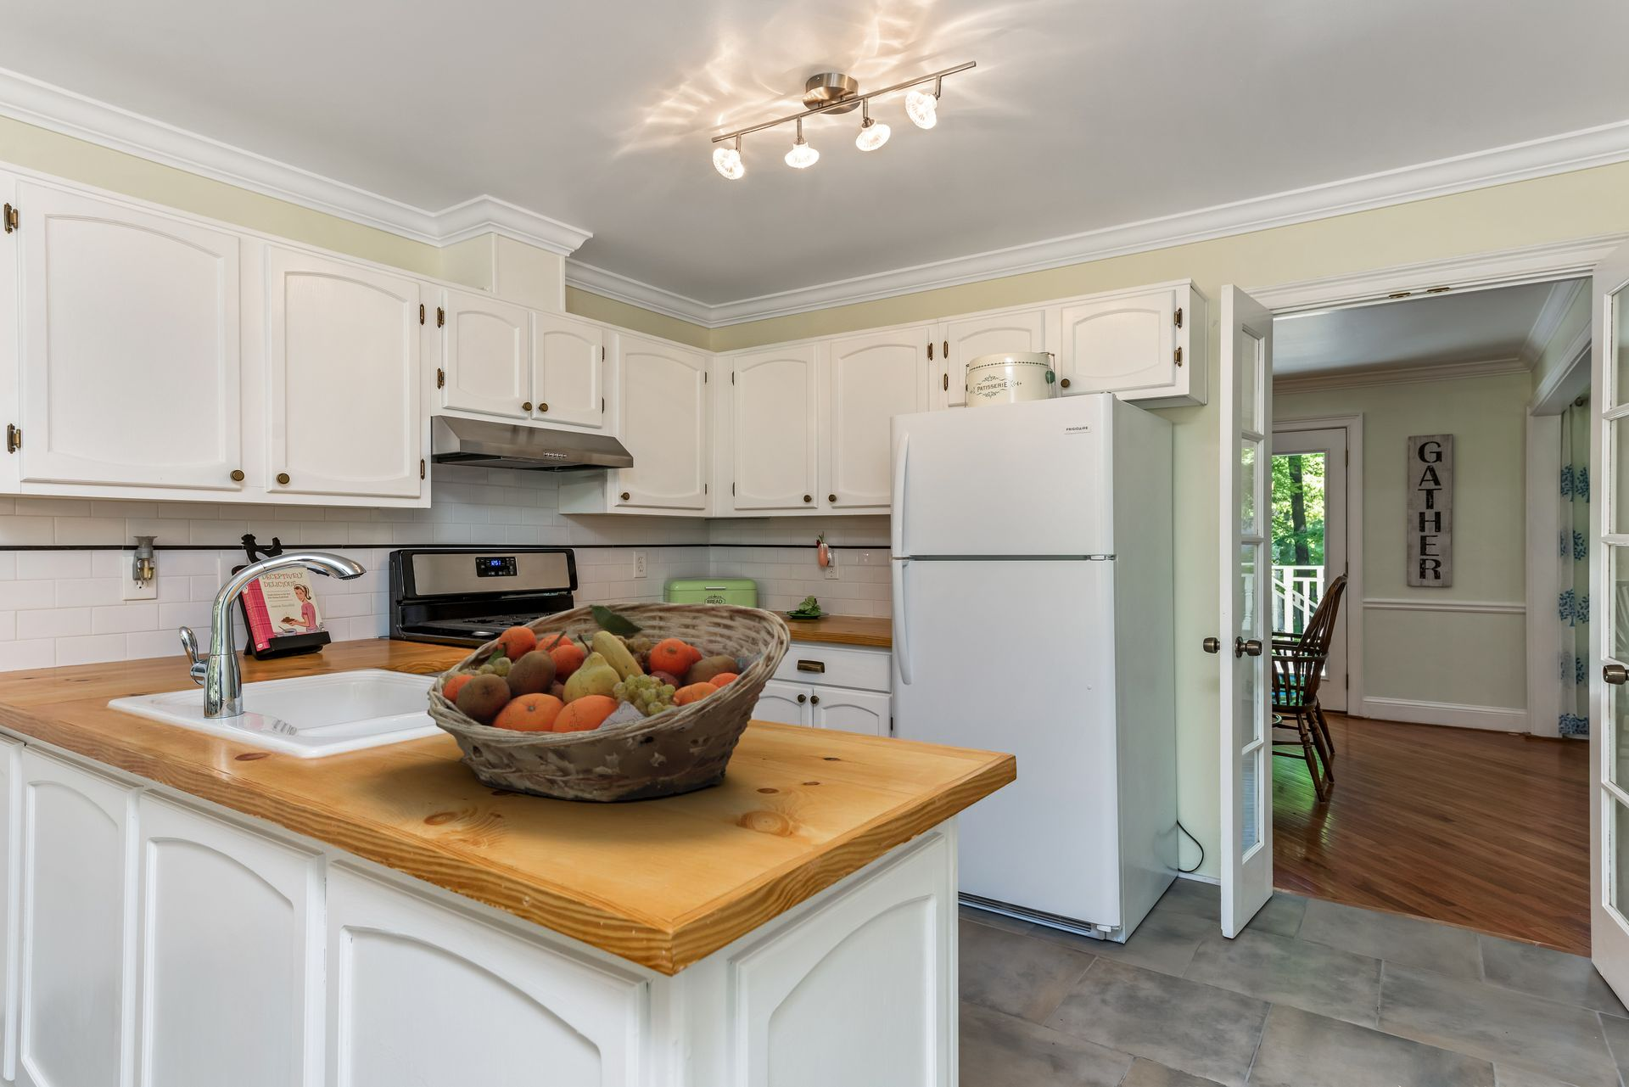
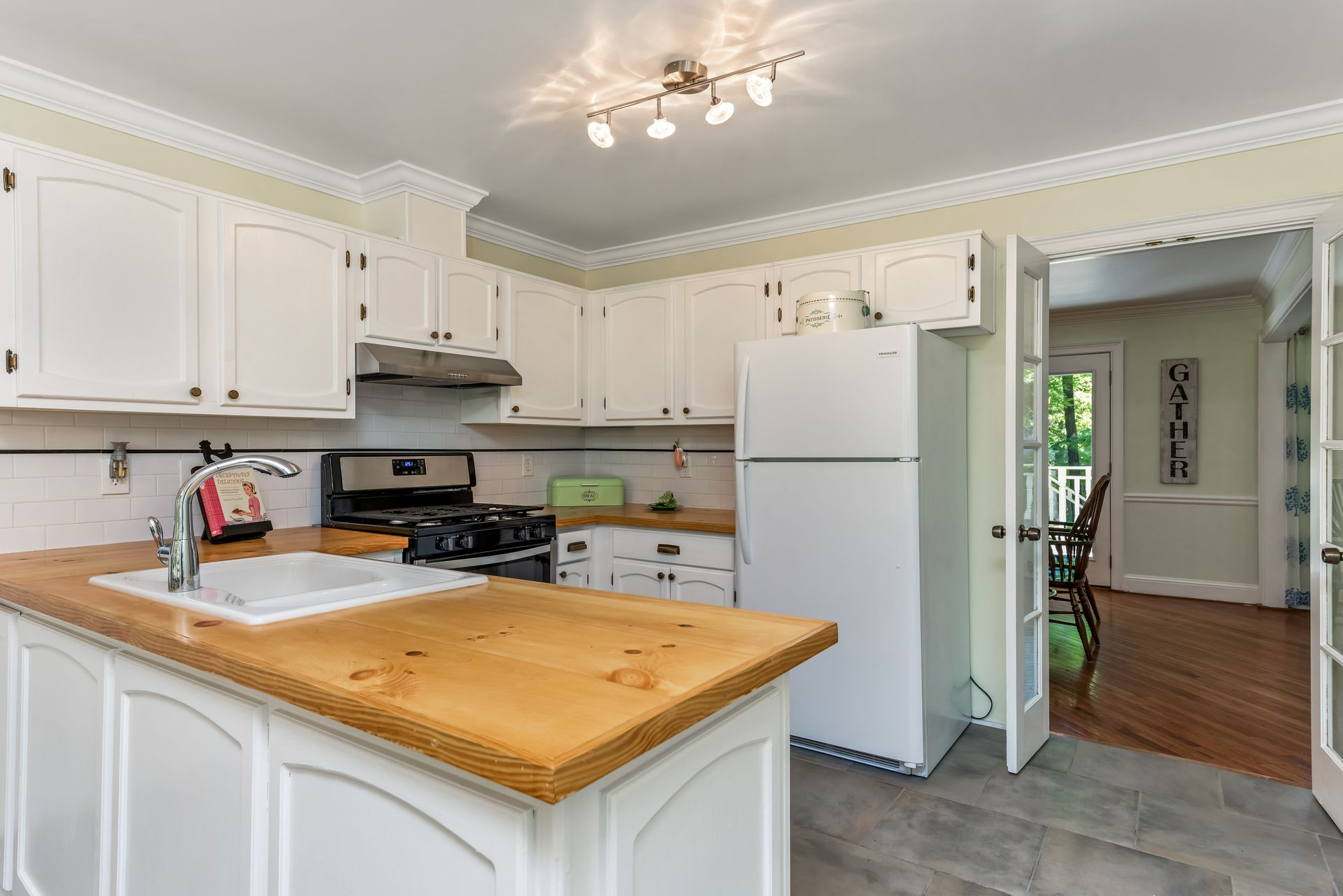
- fruit basket [426,602,792,803]
